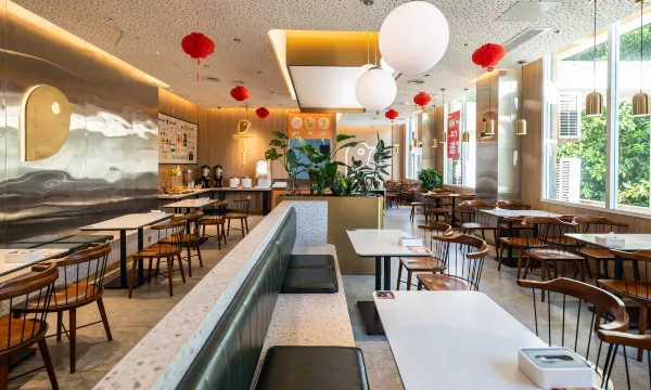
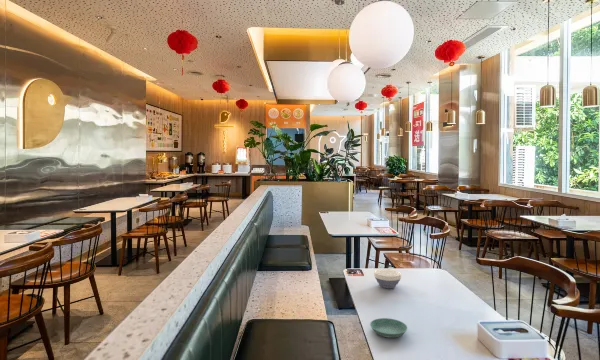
+ bowl [373,268,402,289]
+ saucer [369,317,408,339]
